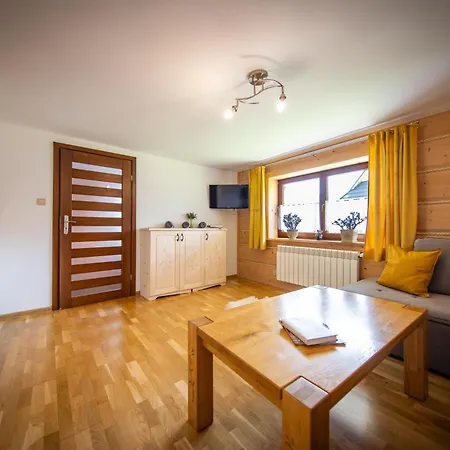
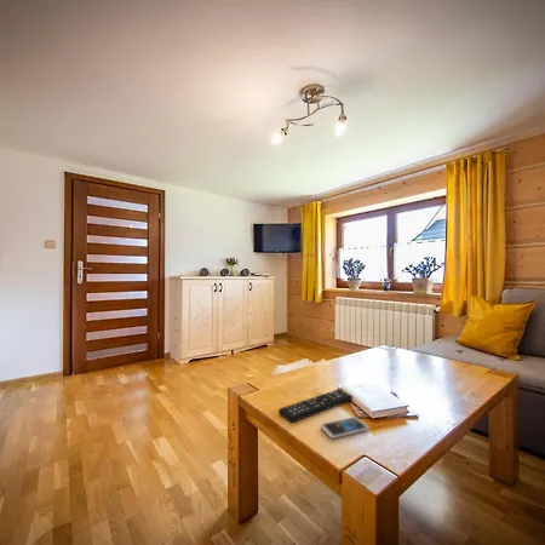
+ remote control [277,388,354,424]
+ smartphone [320,415,371,440]
